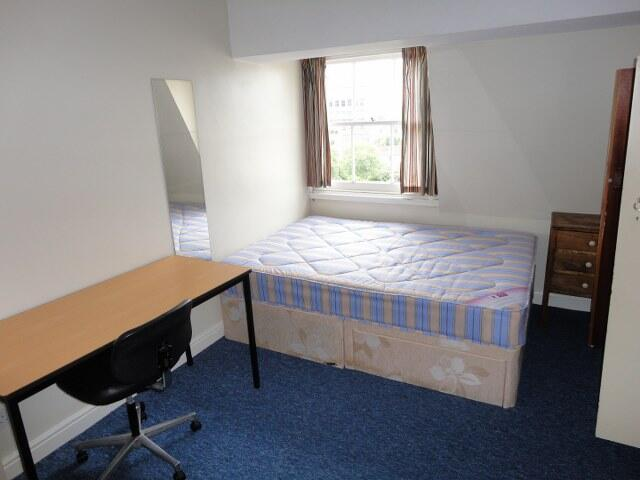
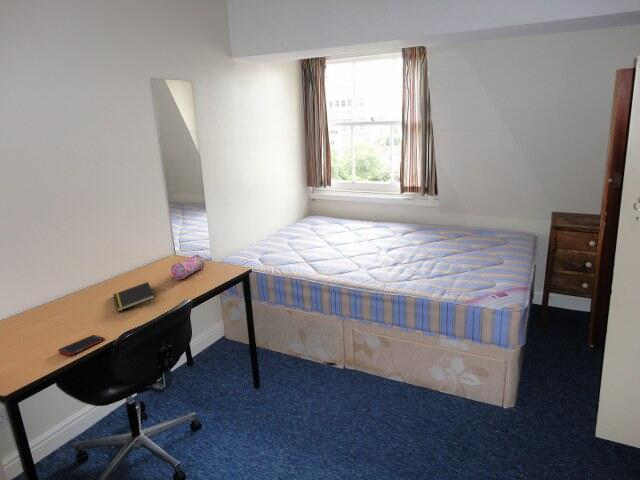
+ pencil case [170,253,205,280]
+ cell phone [57,334,106,356]
+ notepad [112,281,157,312]
